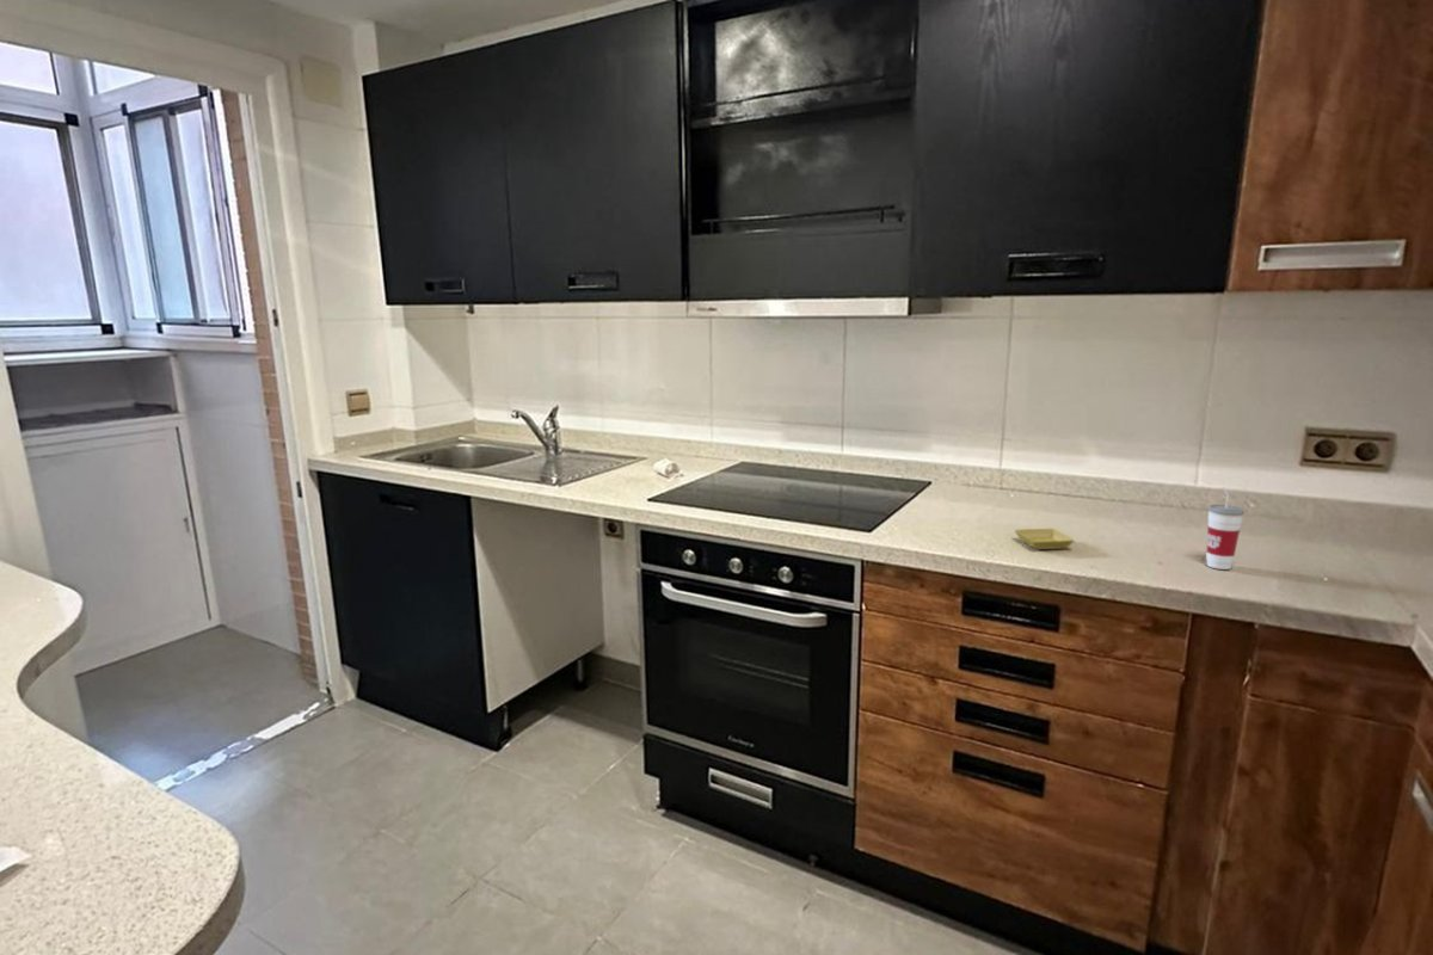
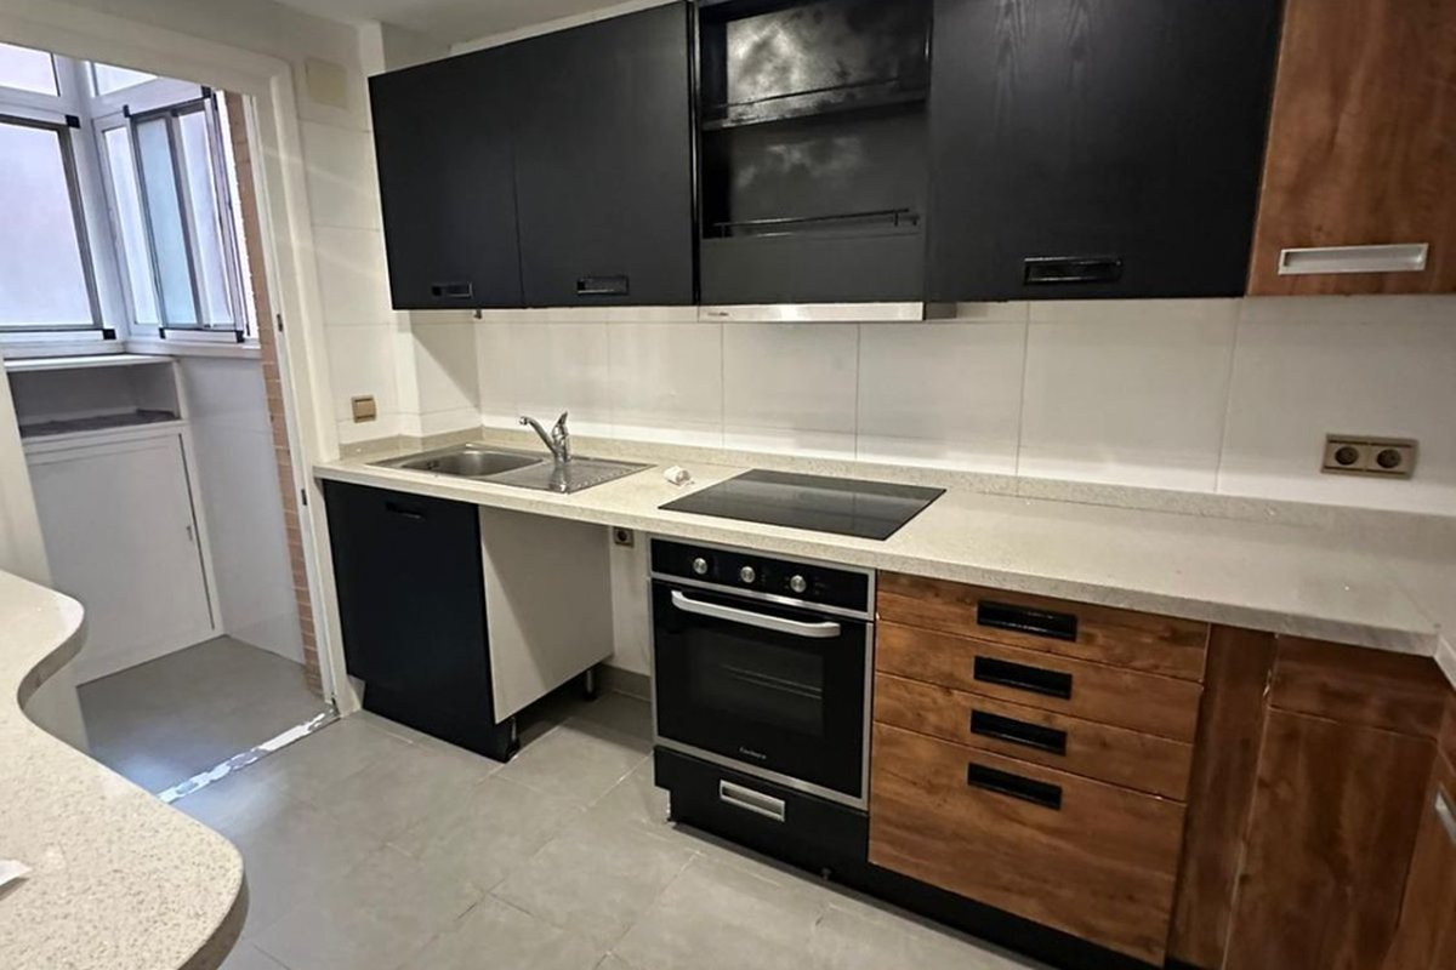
- cup [1205,486,1246,571]
- saucer [1014,528,1076,550]
